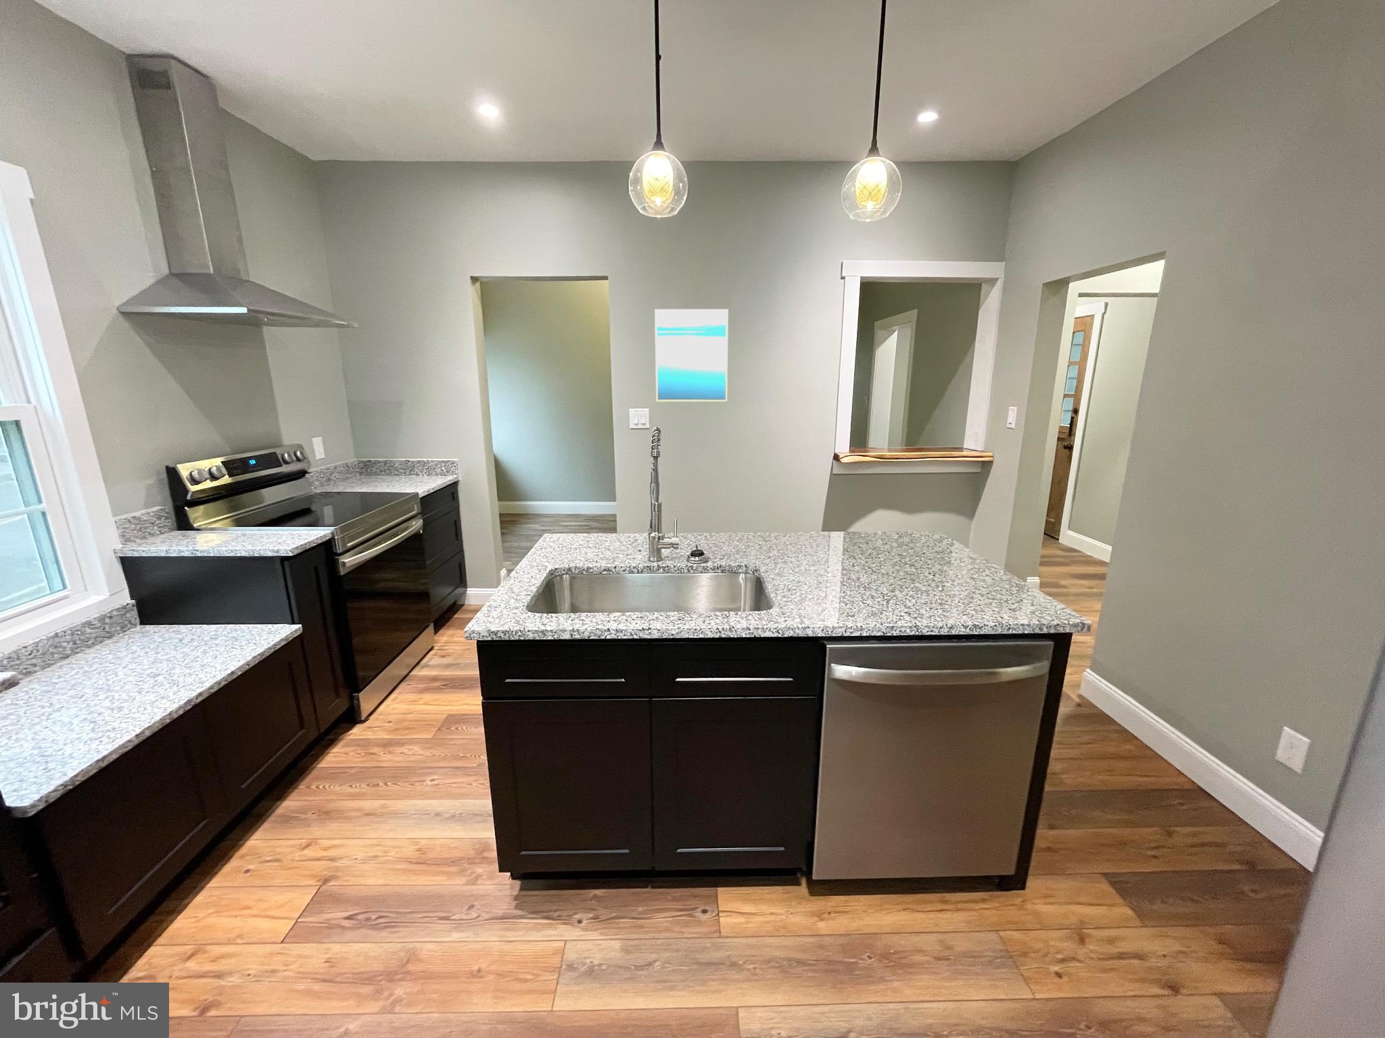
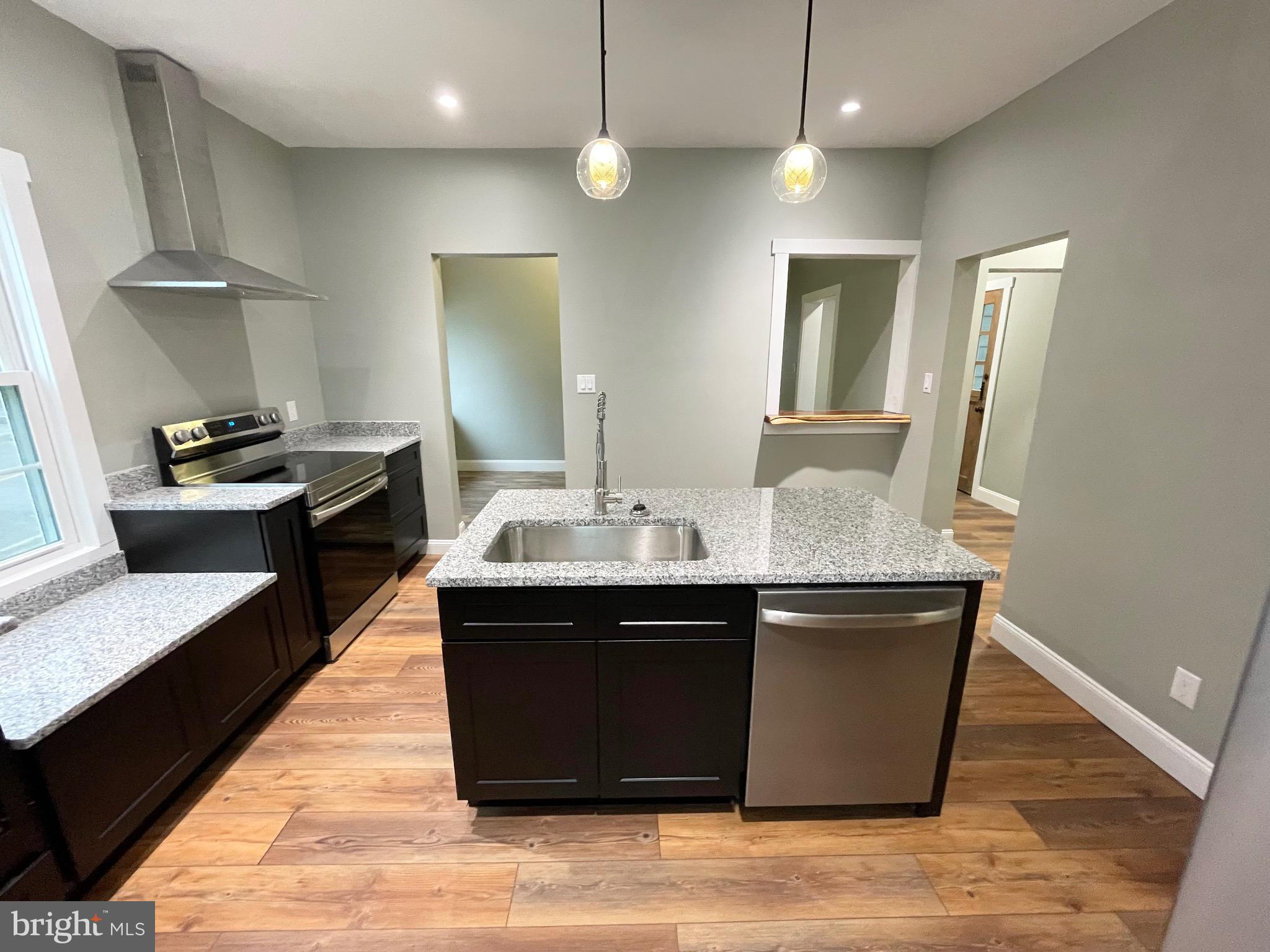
- wall art [654,309,728,402]
